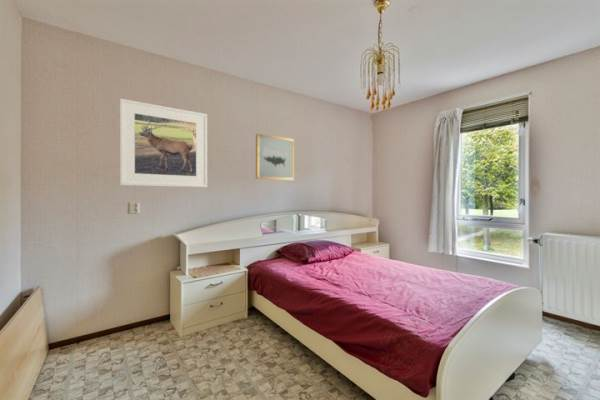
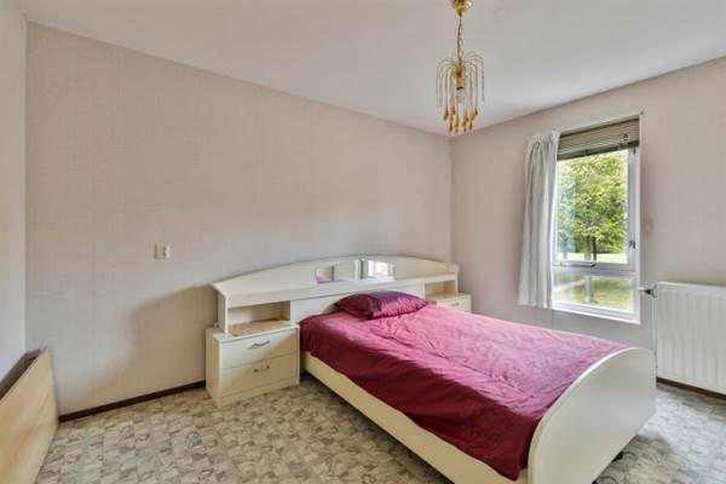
- wall art [255,133,295,181]
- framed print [119,98,208,188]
